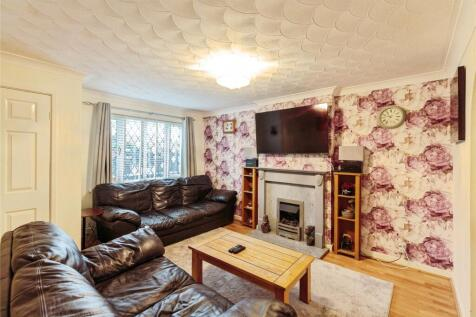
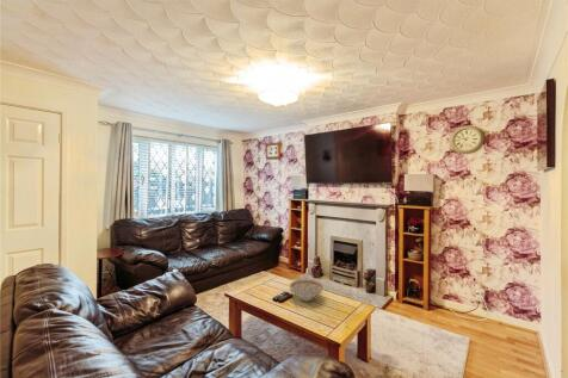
+ decorative bowl [289,279,323,302]
